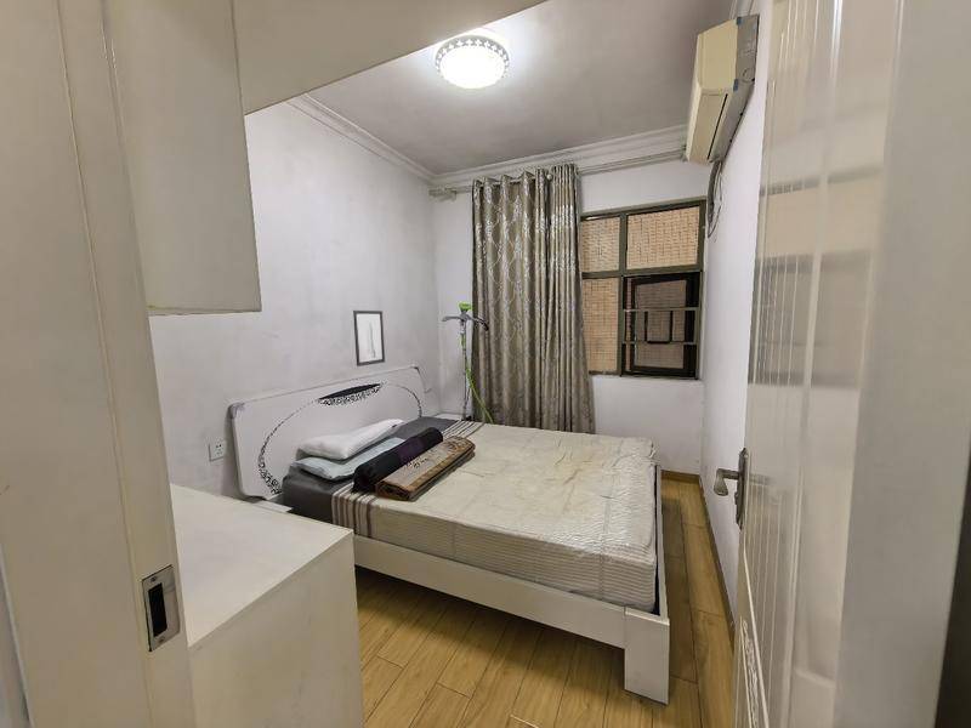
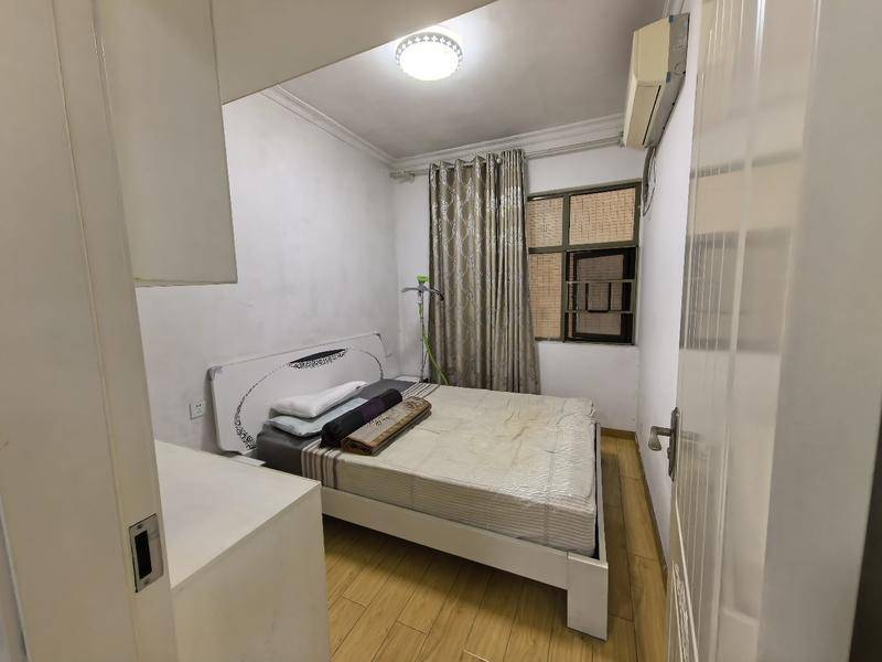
- wall art [352,309,386,368]
